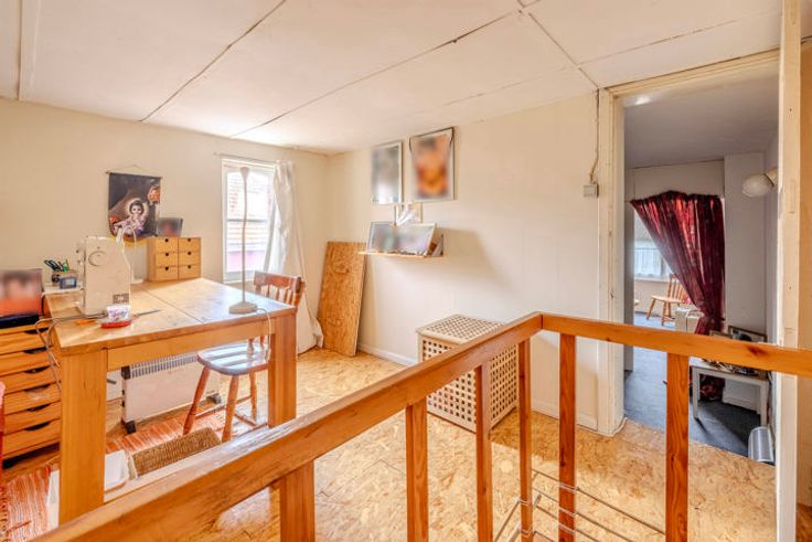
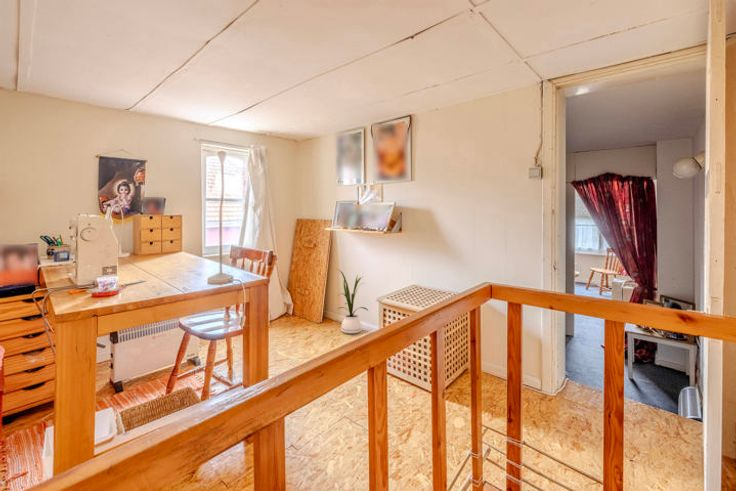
+ house plant [335,267,369,334]
